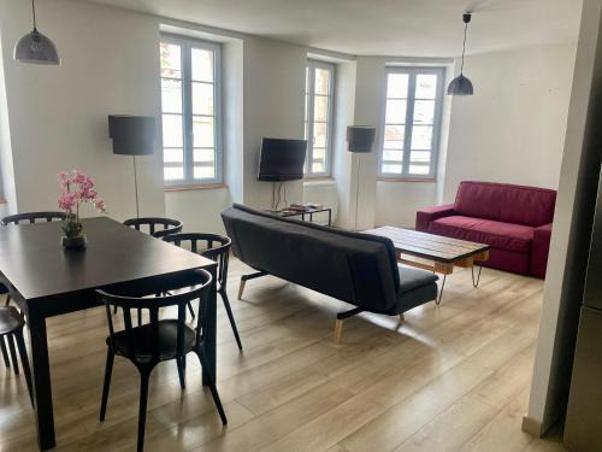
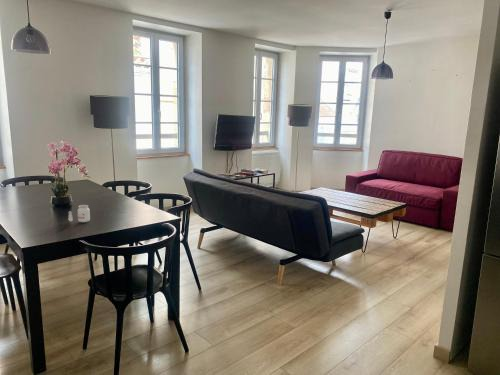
+ candle [67,204,91,223]
